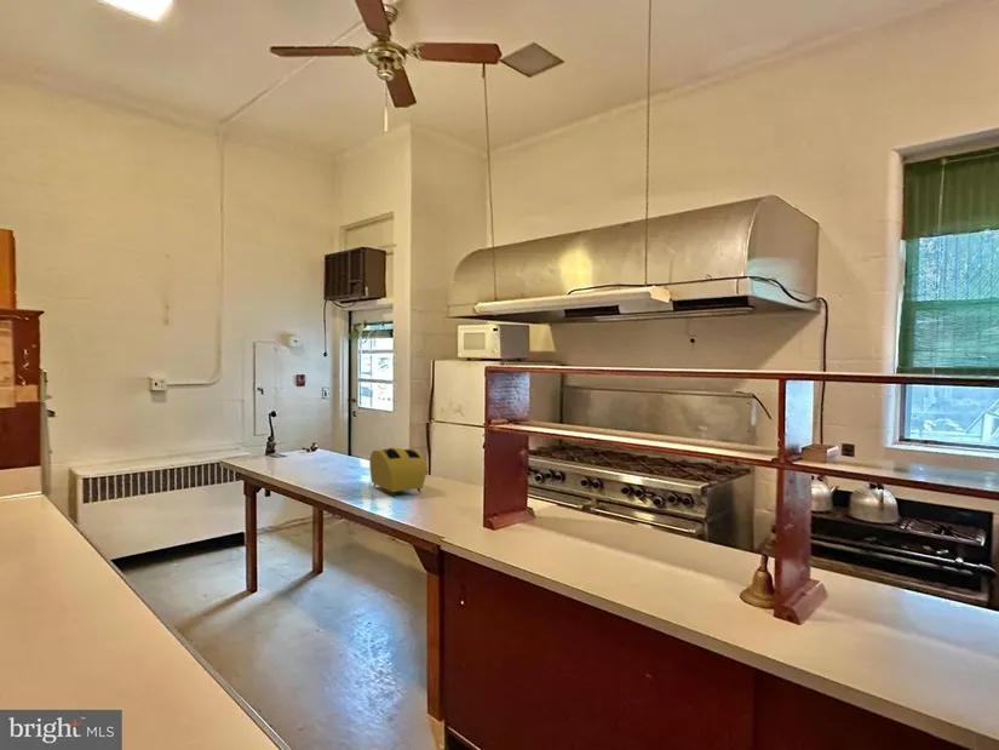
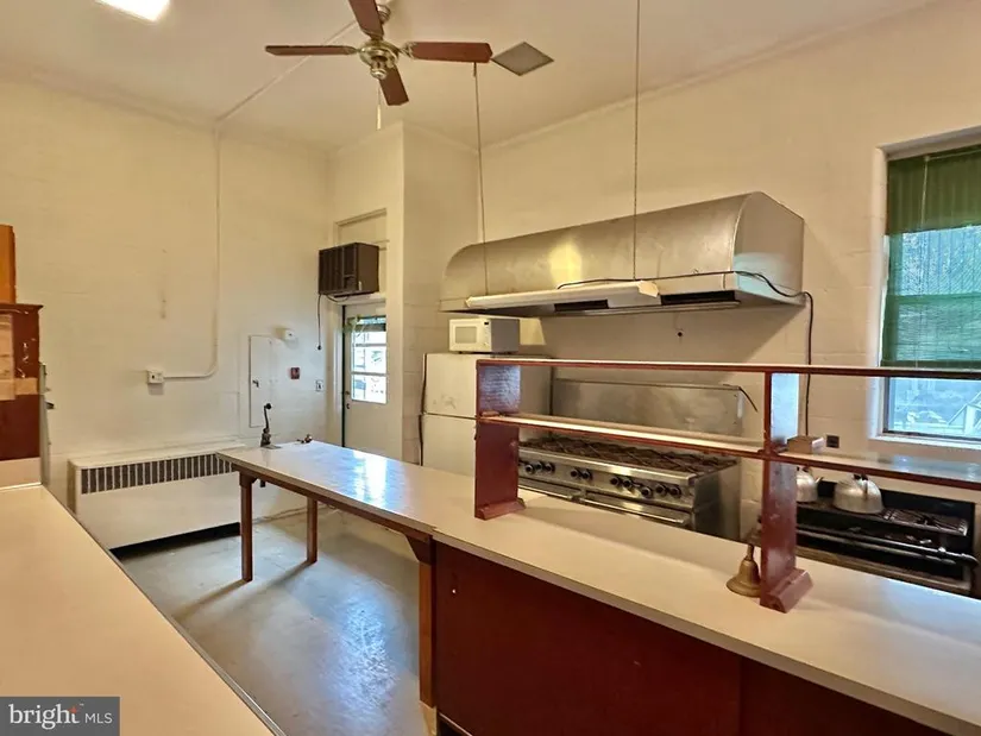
- toaster [368,447,427,498]
